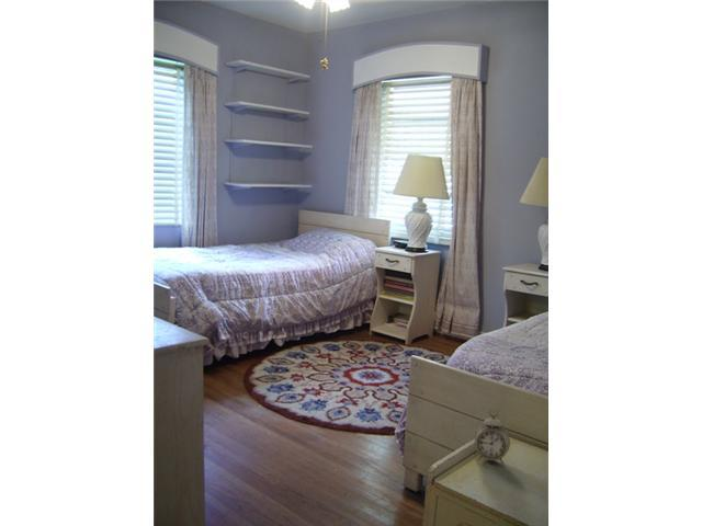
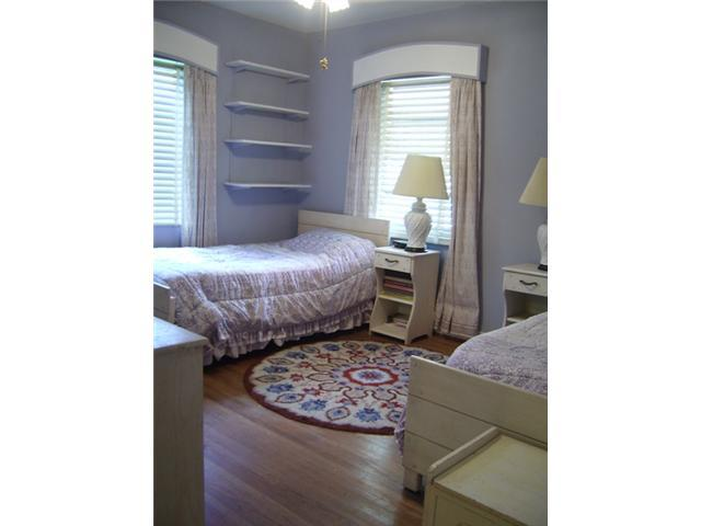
- alarm clock [474,408,511,467]
